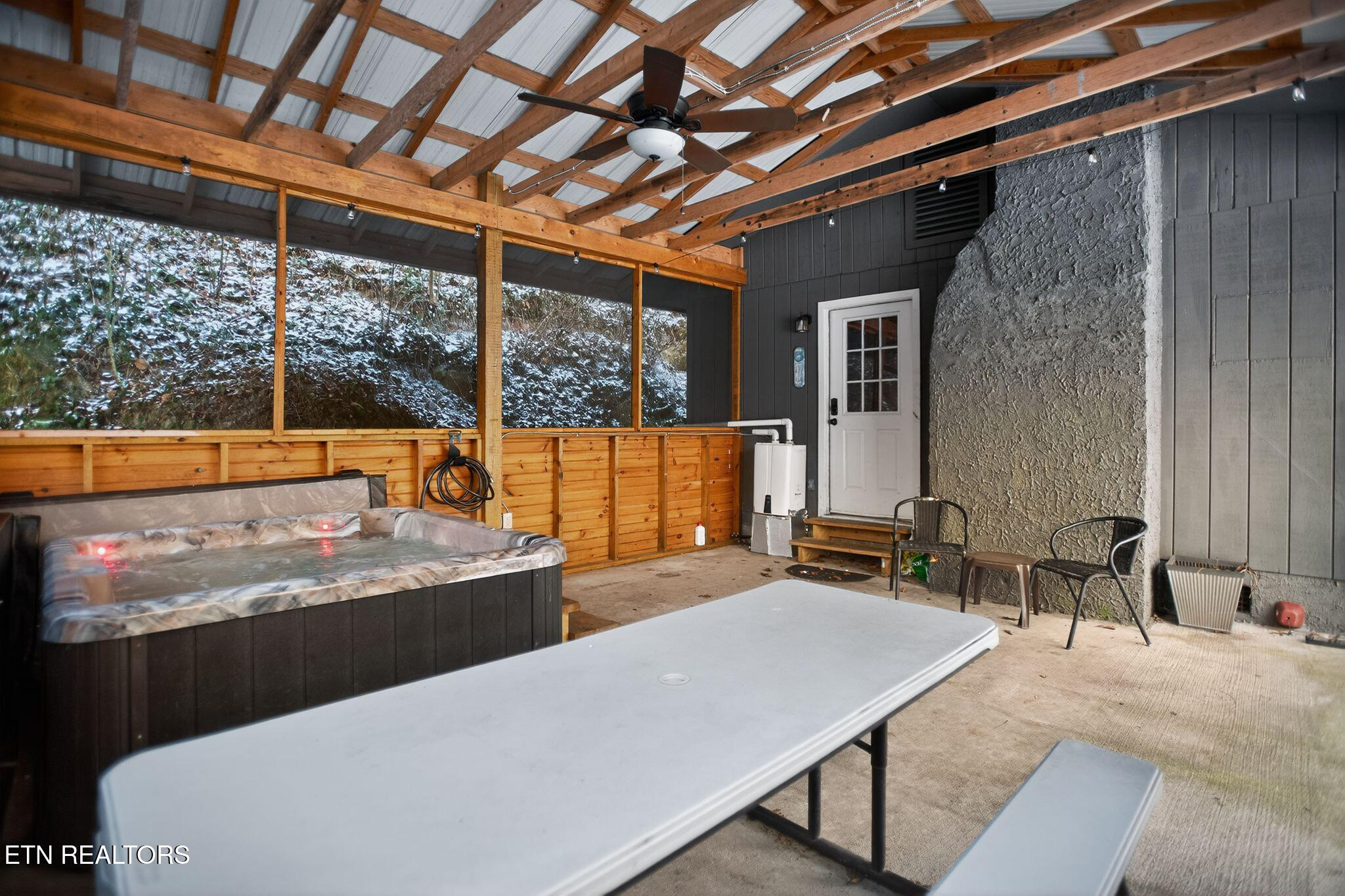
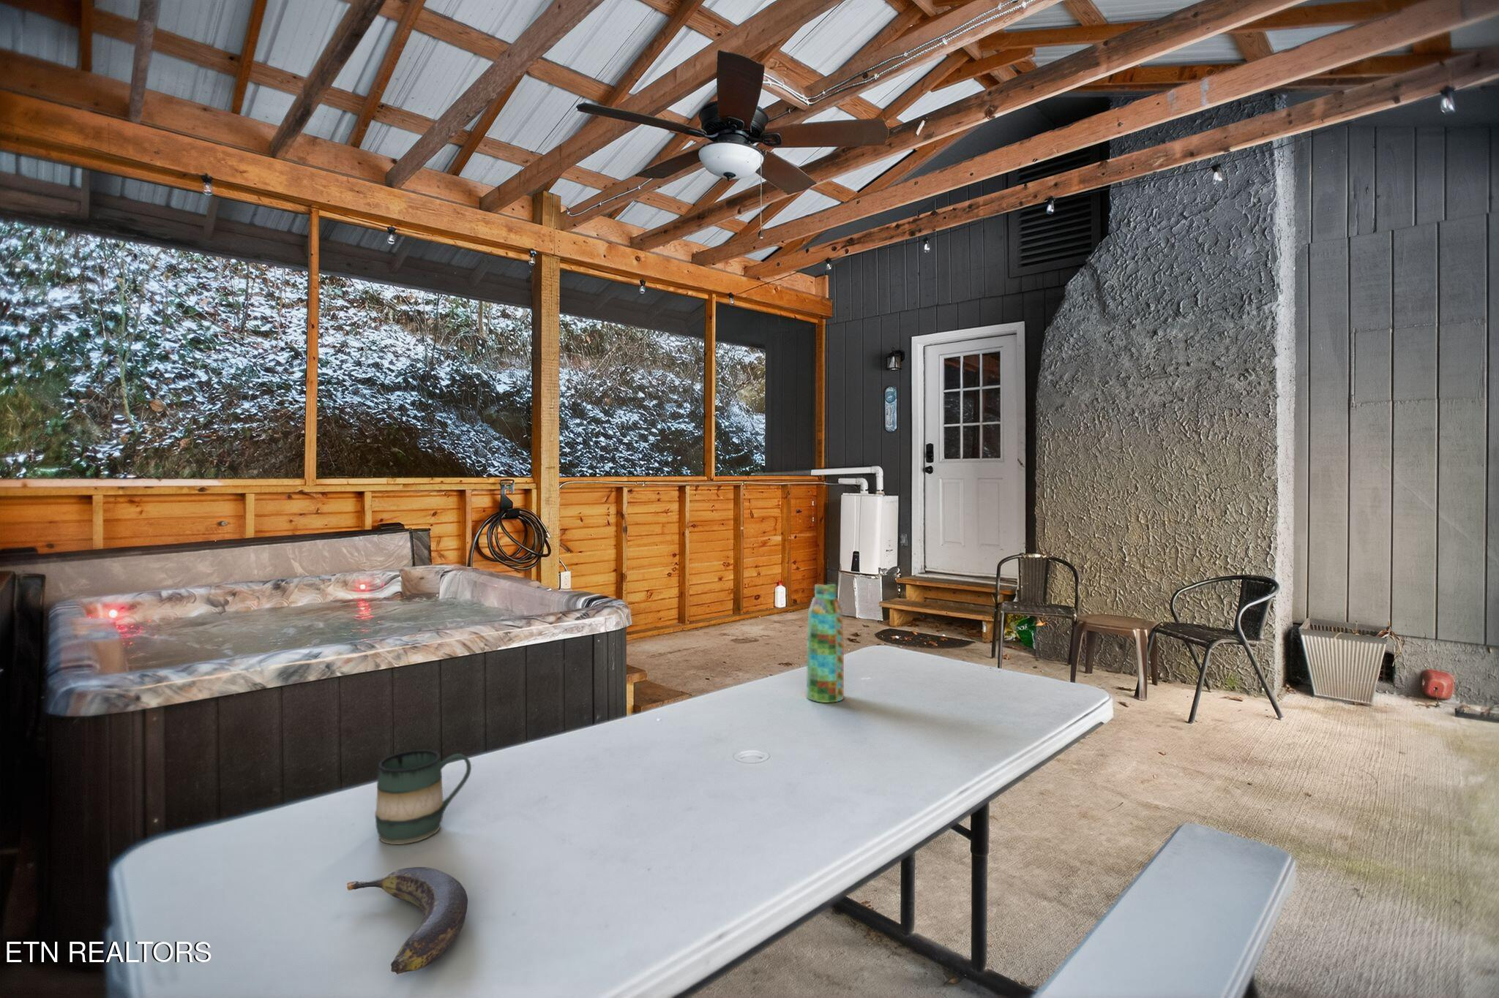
+ water bottle [806,584,845,703]
+ banana [347,867,468,975]
+ mug [374,750,473,845]
